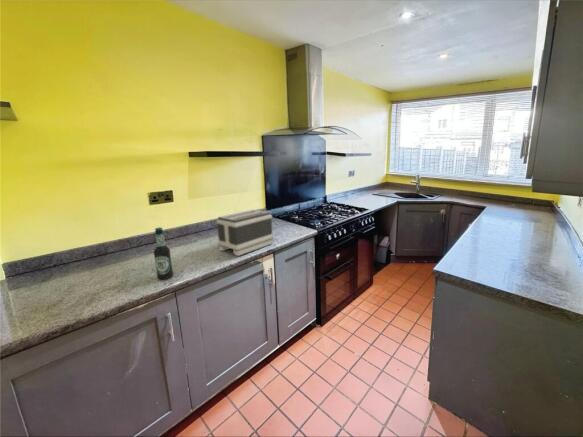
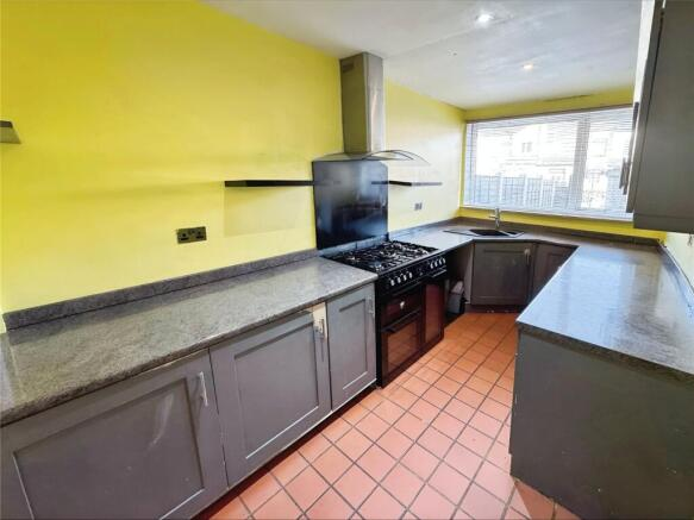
- bottle [153,226,174,280]
- toaster [216,209,275,257]
